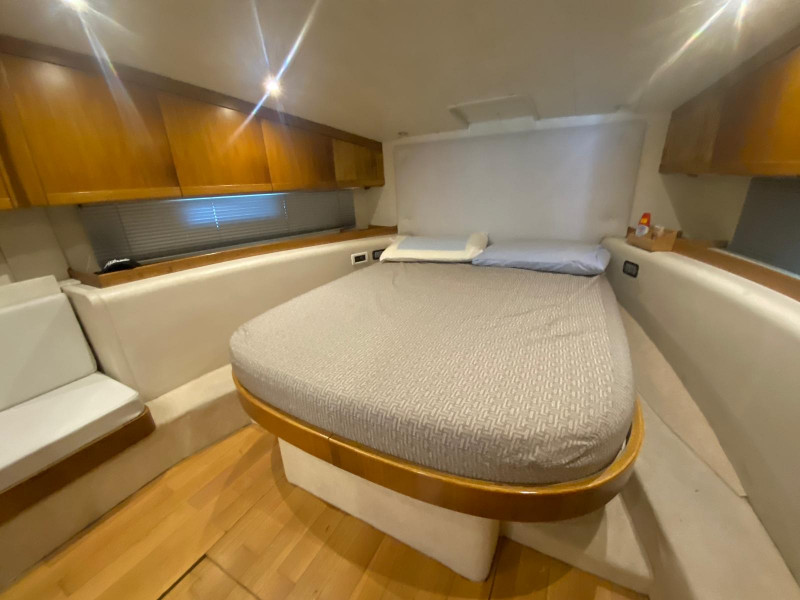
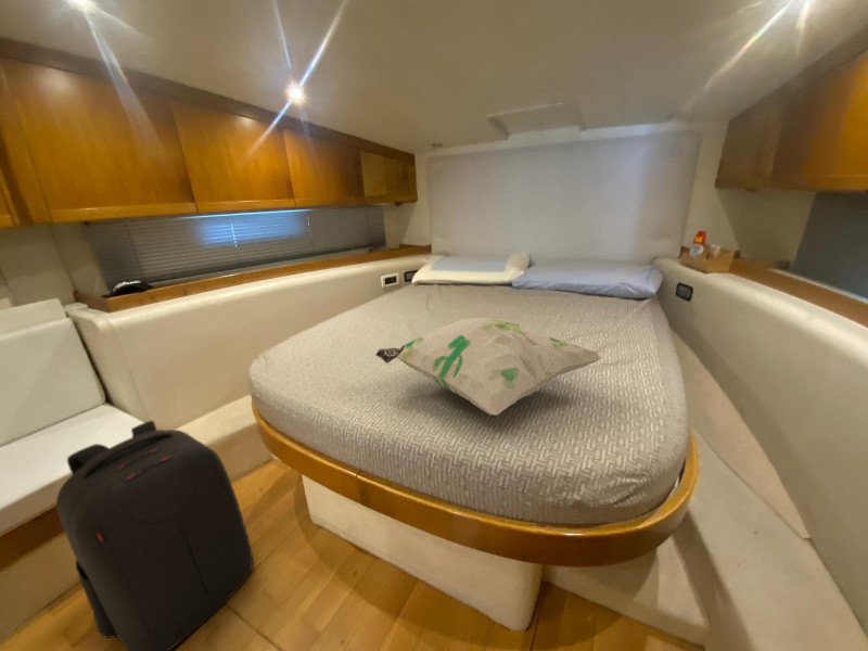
+ backpack [55,420,254,651]
+ decorative pillow [374,317,603,417]
